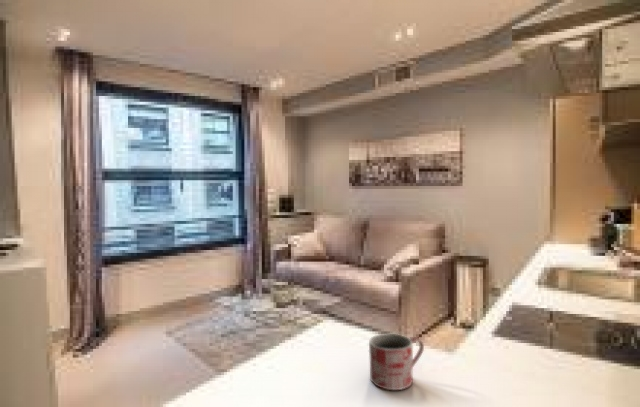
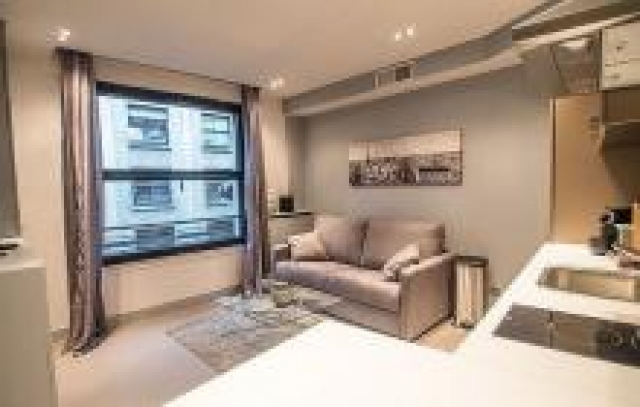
- mug [368,333,425,391]
